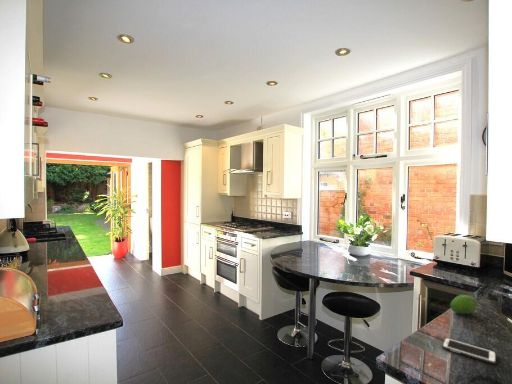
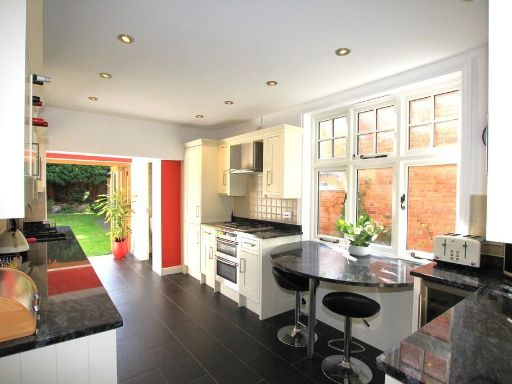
- fruit [449,294,478,315]
- cell phone [441,337,497,365]
